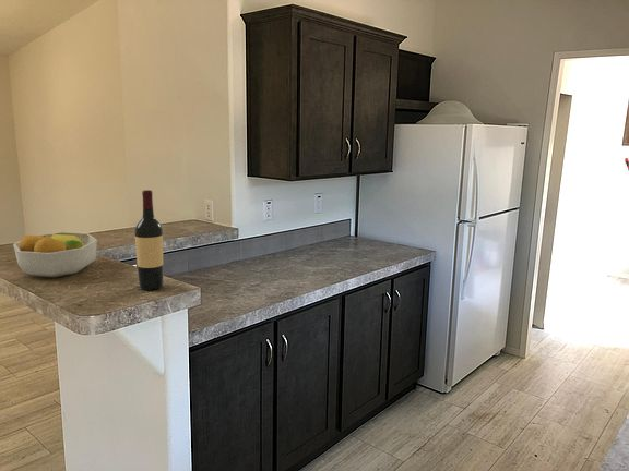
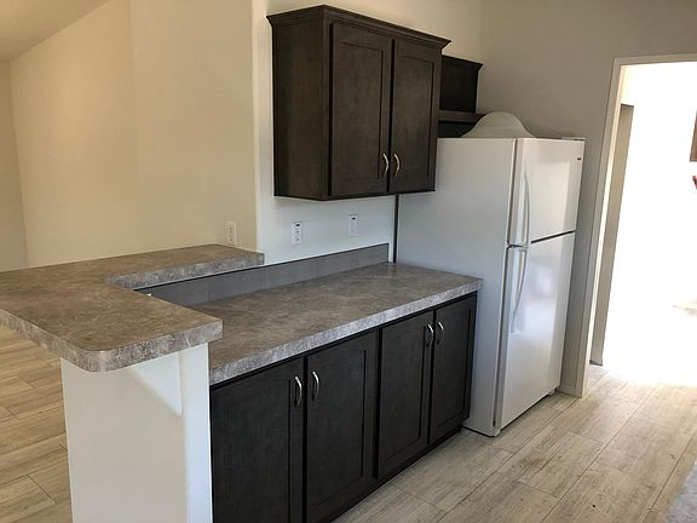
- wine bottle [133,189,164,291]
- fruit bowl [12,231,98,278]
